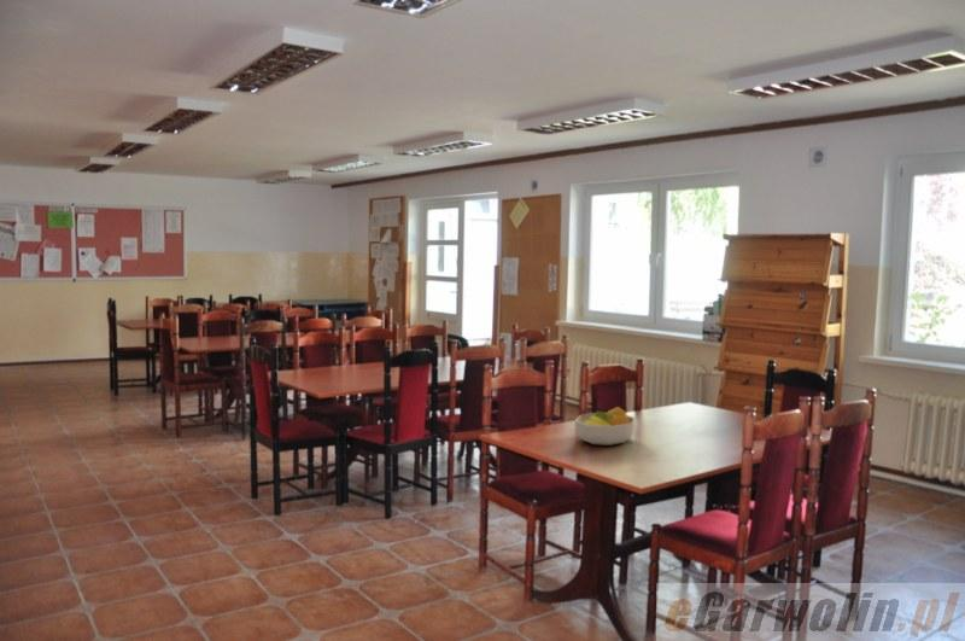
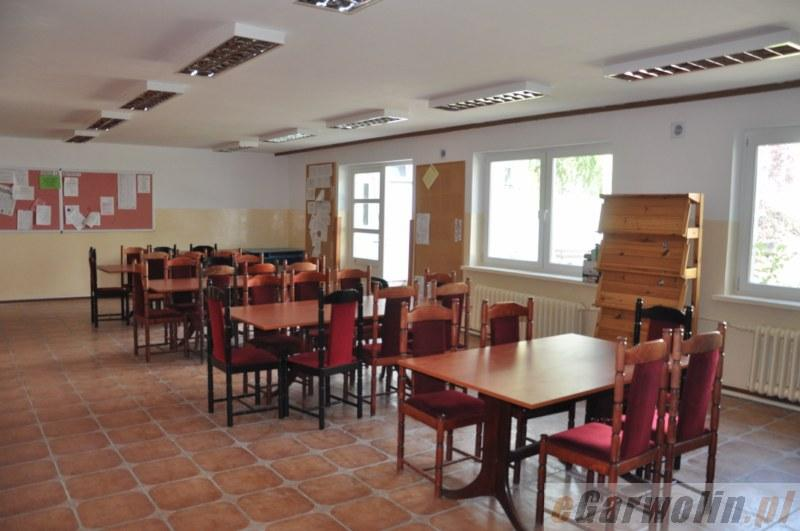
- fruit bowl [573,406,637,447]
